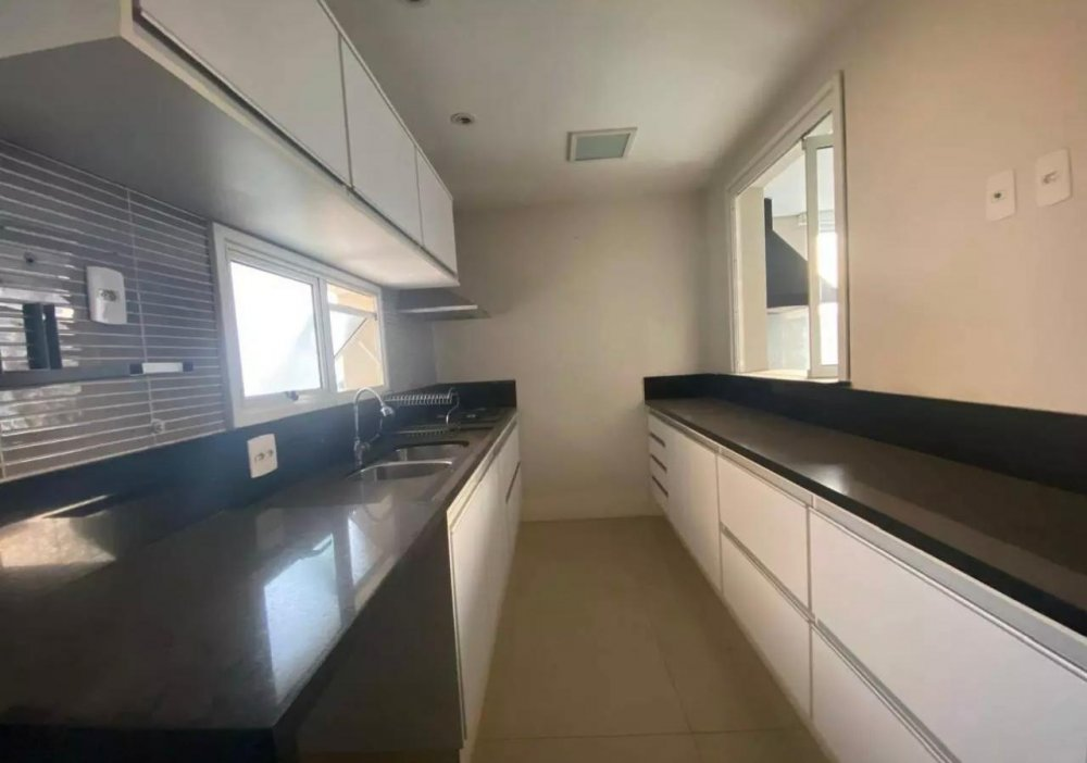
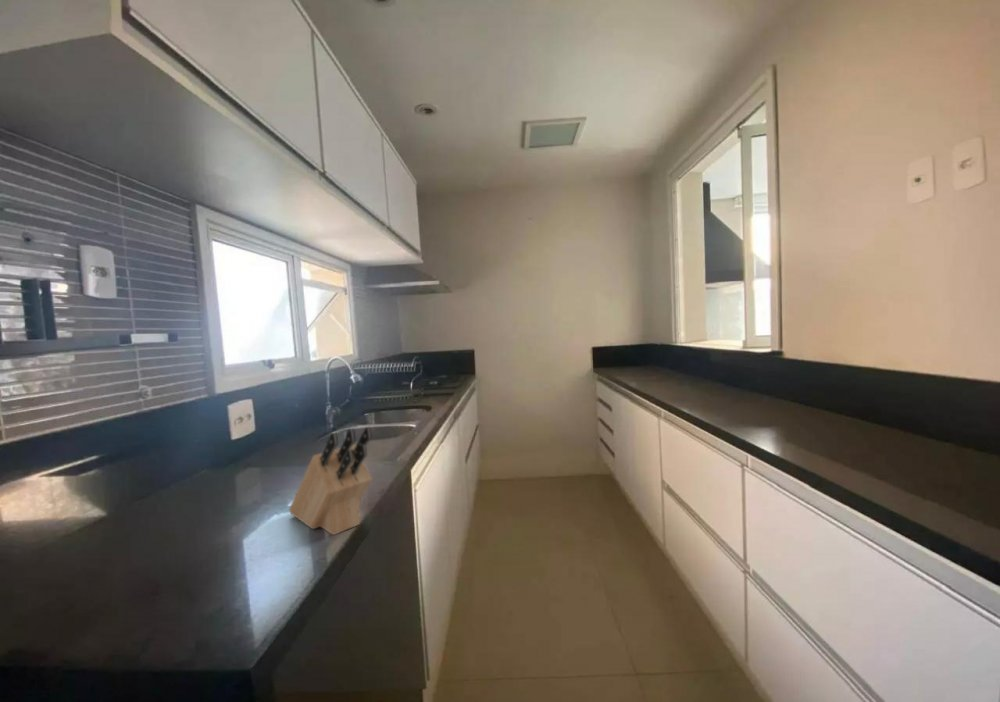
+ knife block [288,426,373,536]
